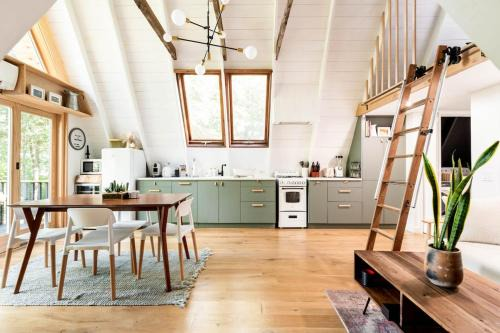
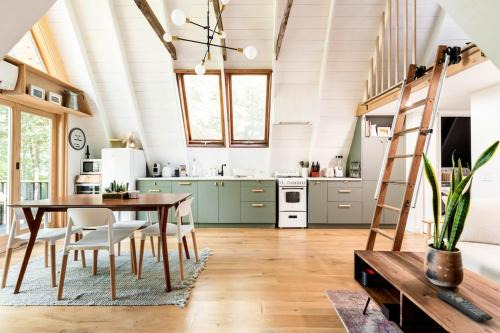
+ remote control [435,290,494,322]
